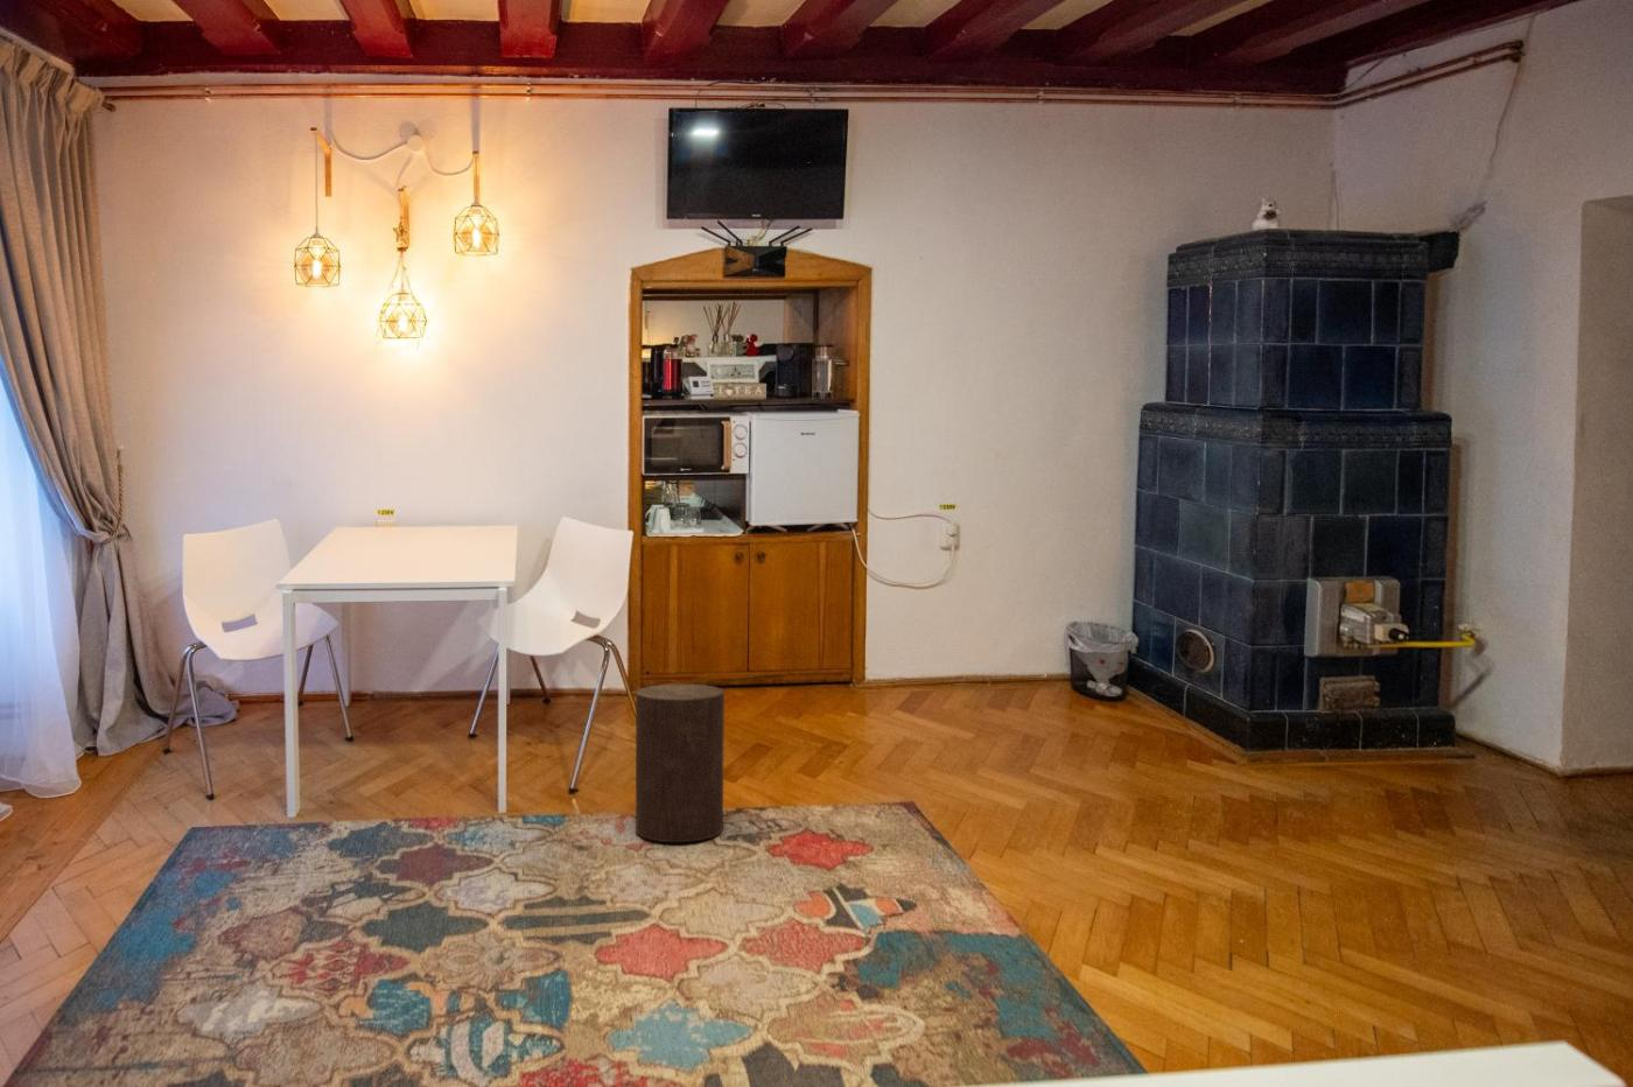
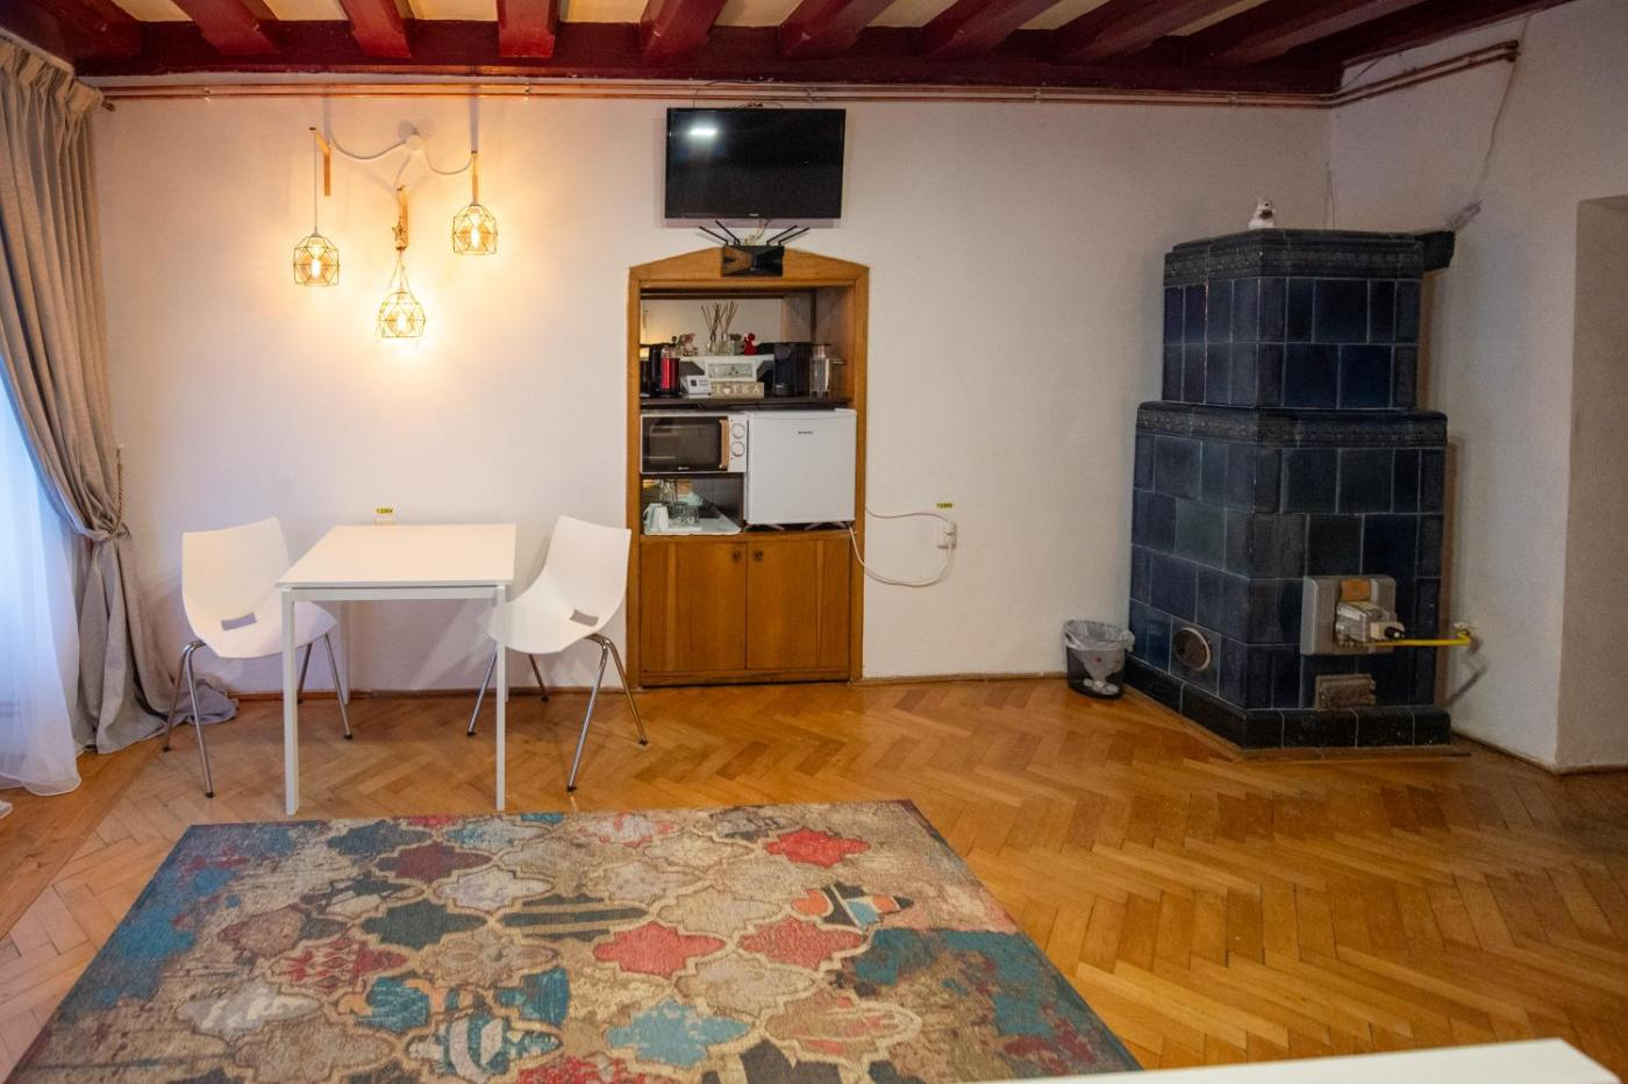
- stool [635,682,726,843]
